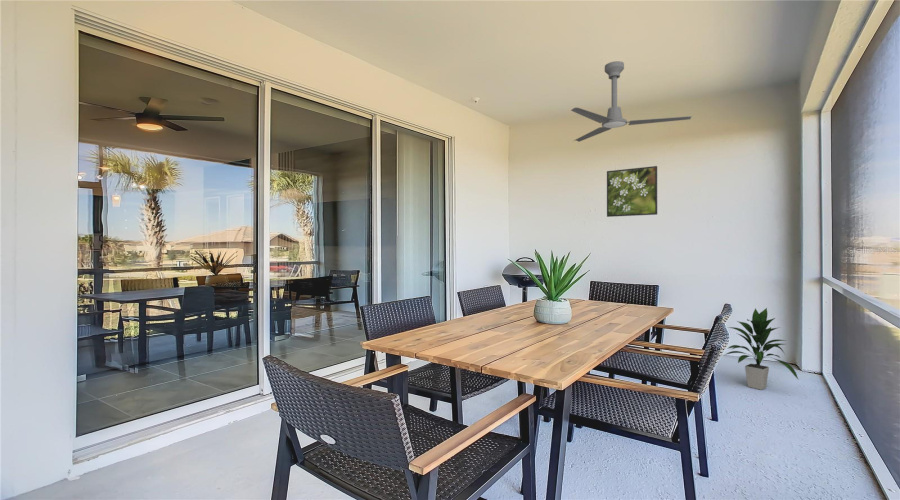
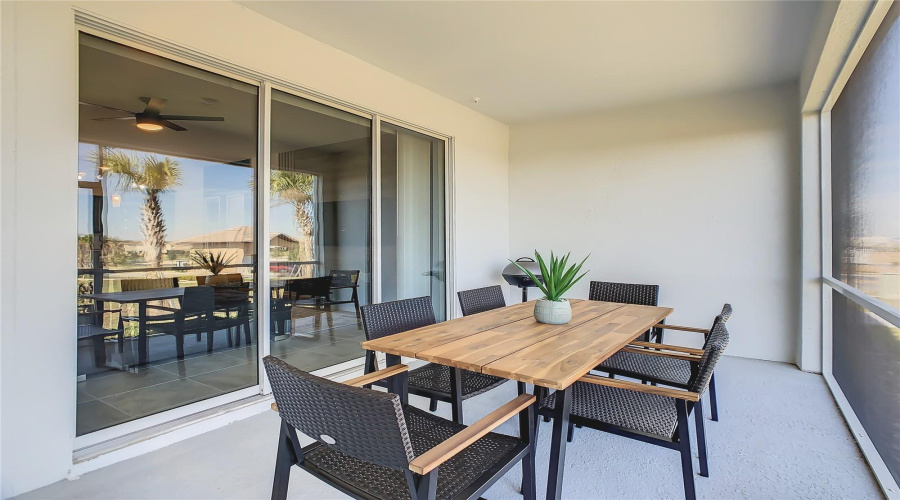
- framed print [606,165,658,218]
- indoor plant [724,307,800,391]
- ceiling fan [570,60,693,143]
